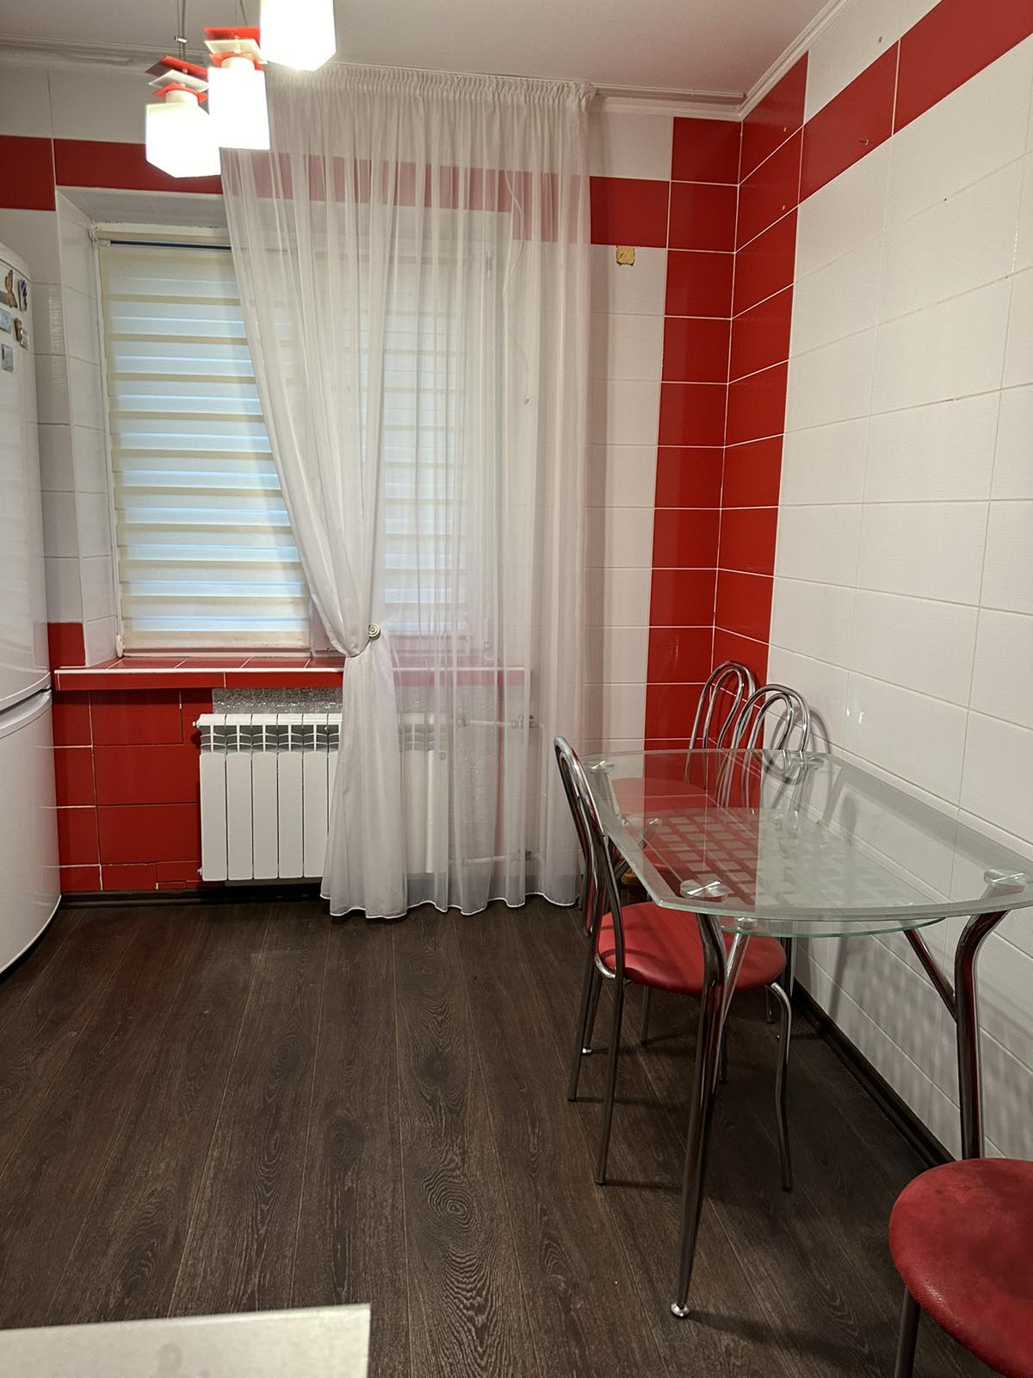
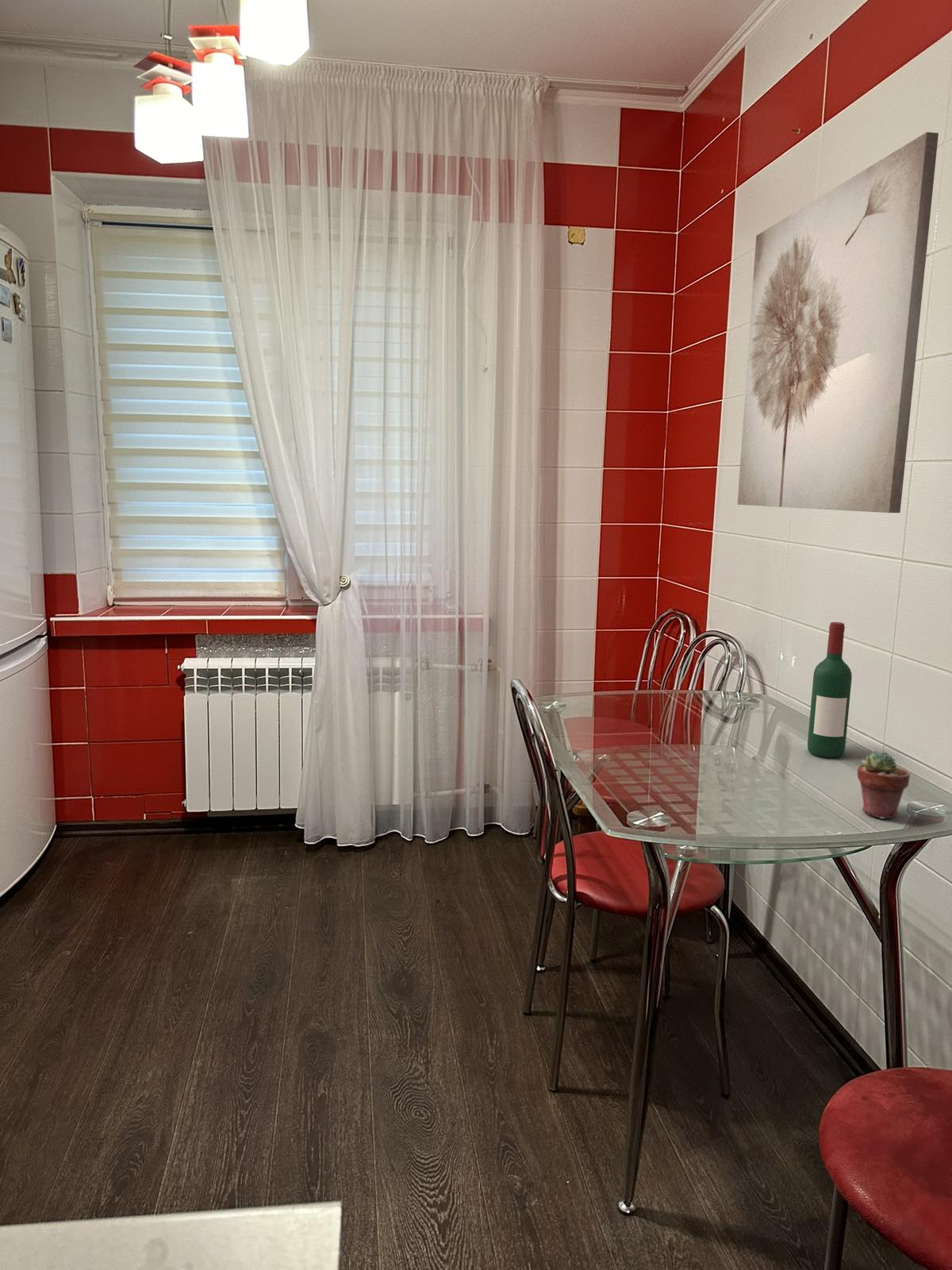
+ potted succulent [857,750,911,820]
+ wine bottle [807,622,853,758]
+ wall art [737,131,939,514]
